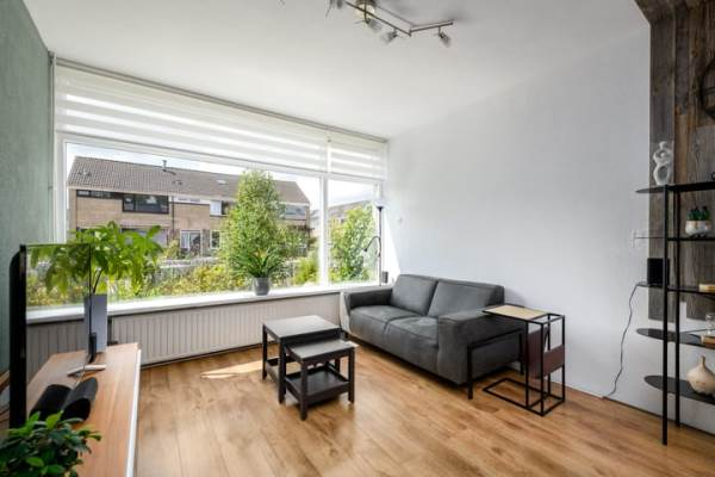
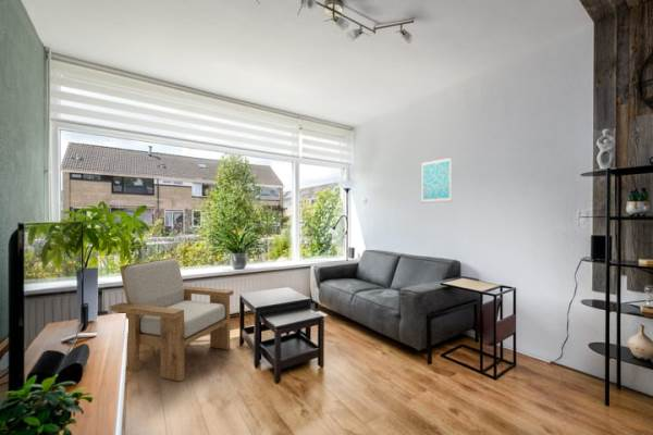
+ armchair [109,257,234,383]
+ wall art [420,156,453,203]
